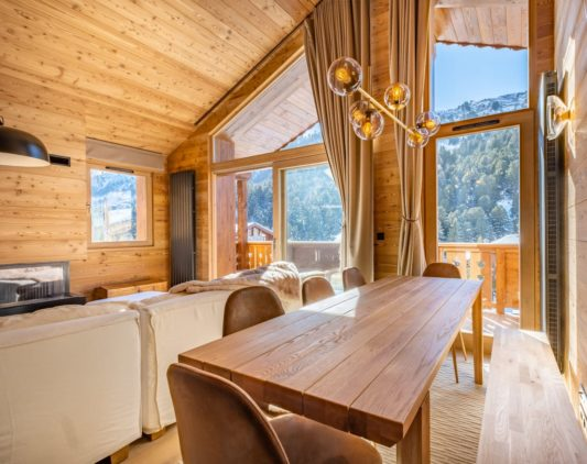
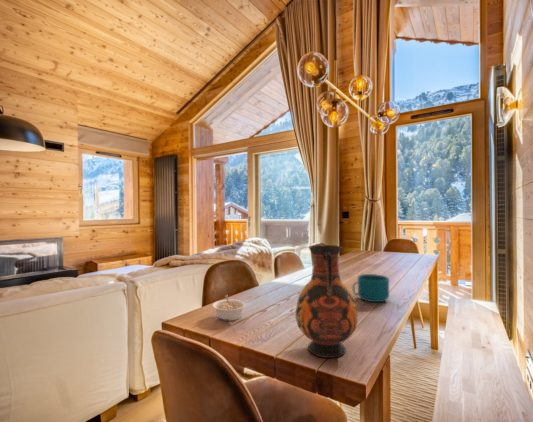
+ vase [295,244,359,359]
+ legume [211,294,247,322]
+ cup [351,273,390,303]
